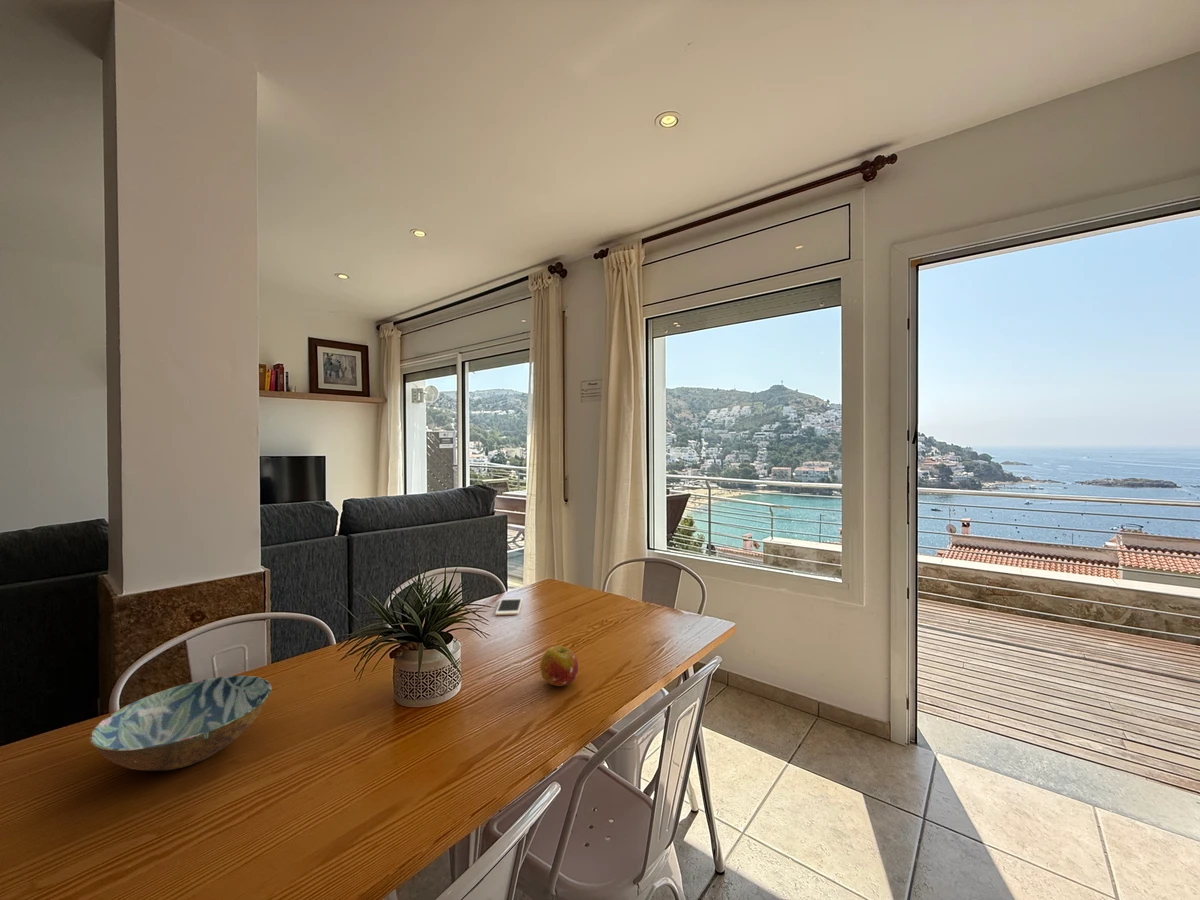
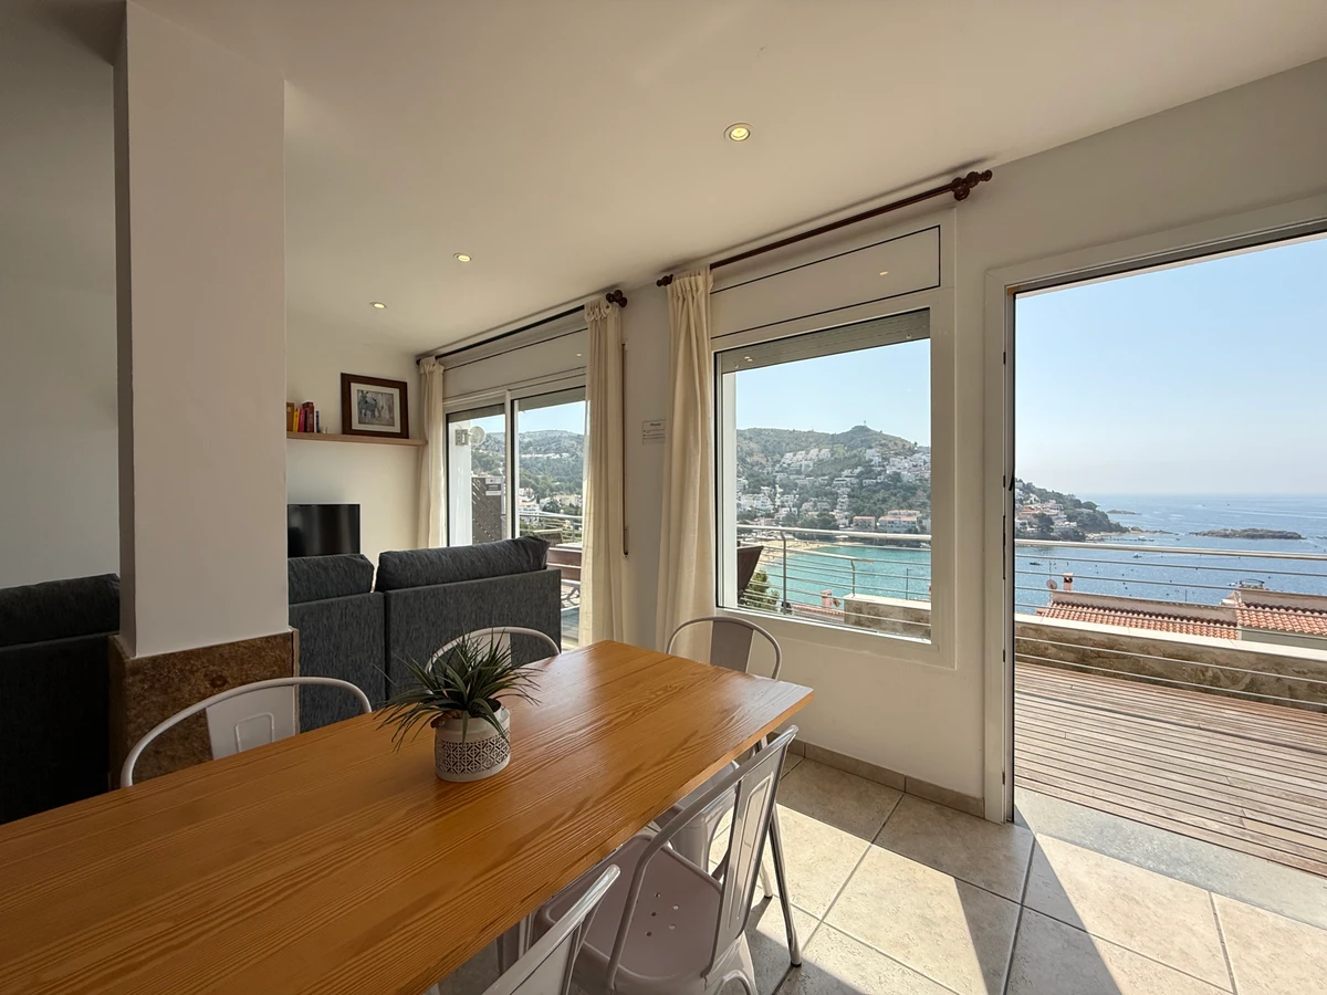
- fruit [539,645,579,687]
- cell phone [494,597,523,616]
- bowl [89,675,273,772]
